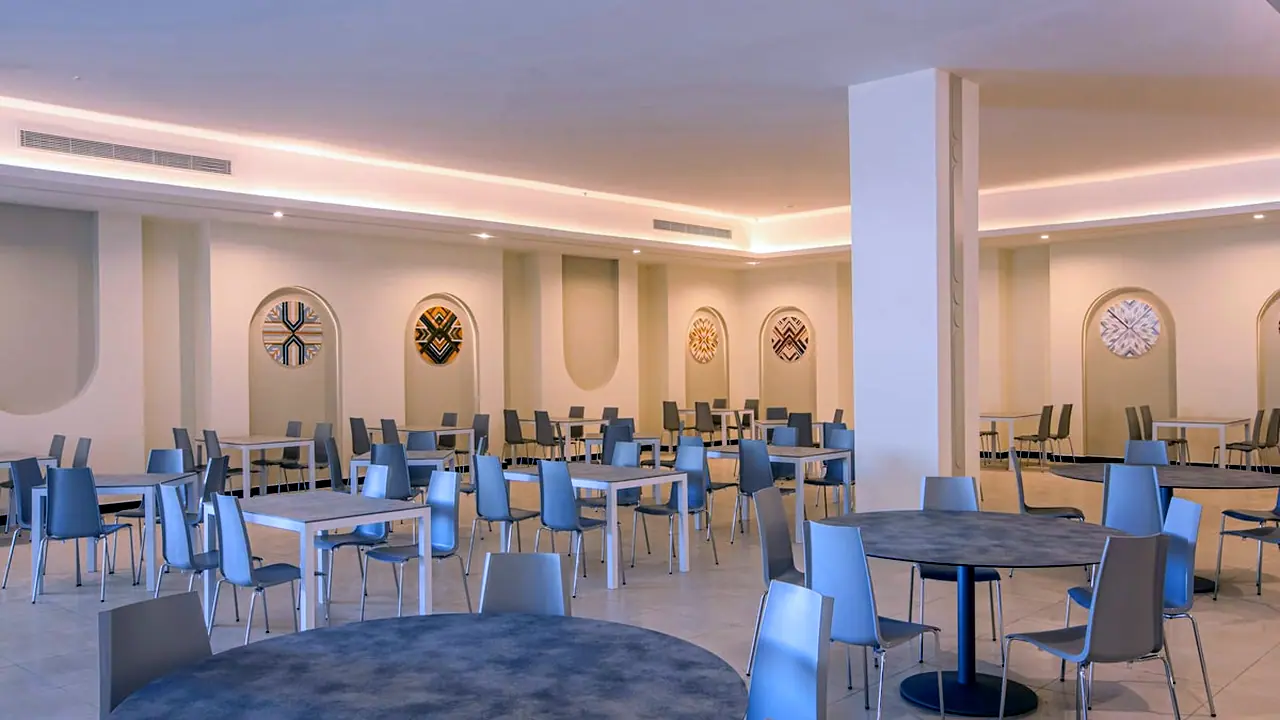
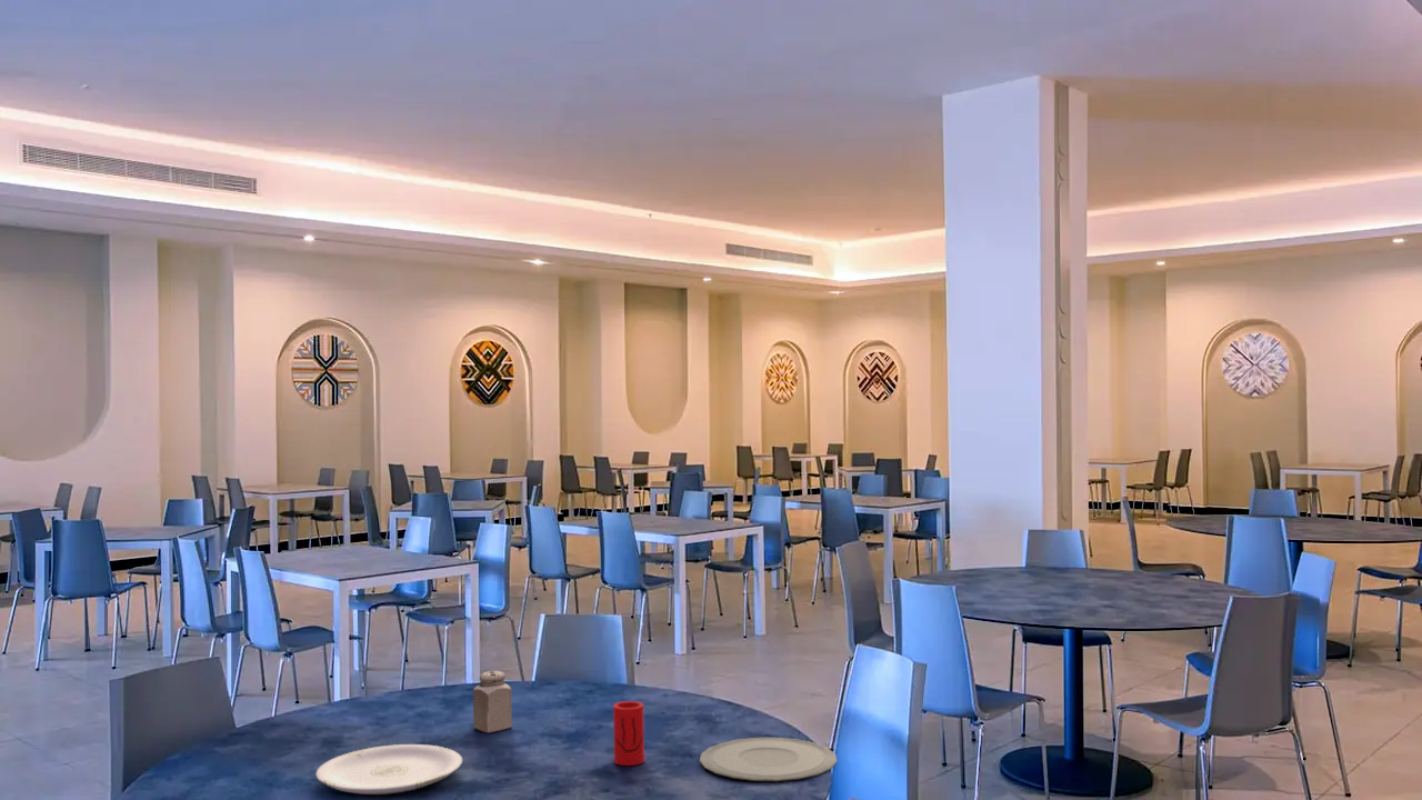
+ cup [612,700,645,767]
+ plate [314,743,463,796]
+ salt shaker [472,670,513,733]
+ plate [699,737,838,783]
